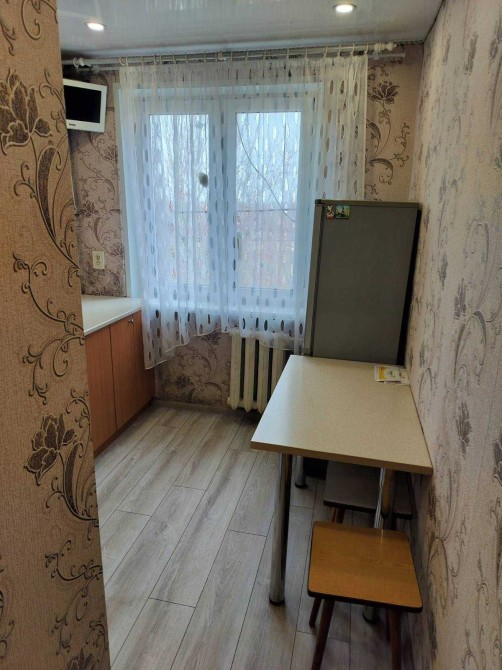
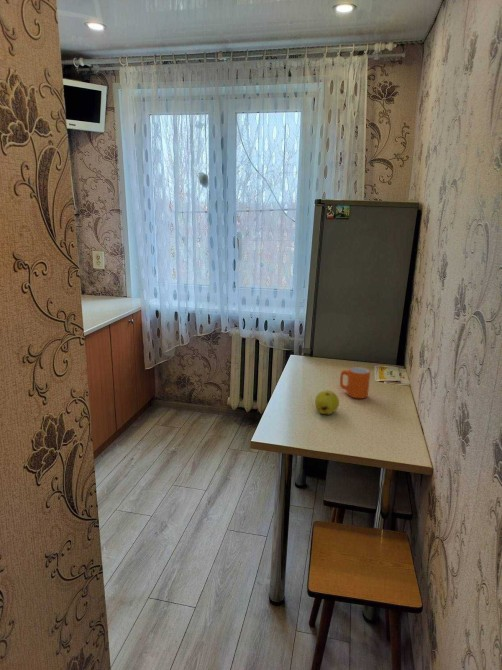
+ mug [339,366,371,399]
+ fruit [314,389,340,415]
